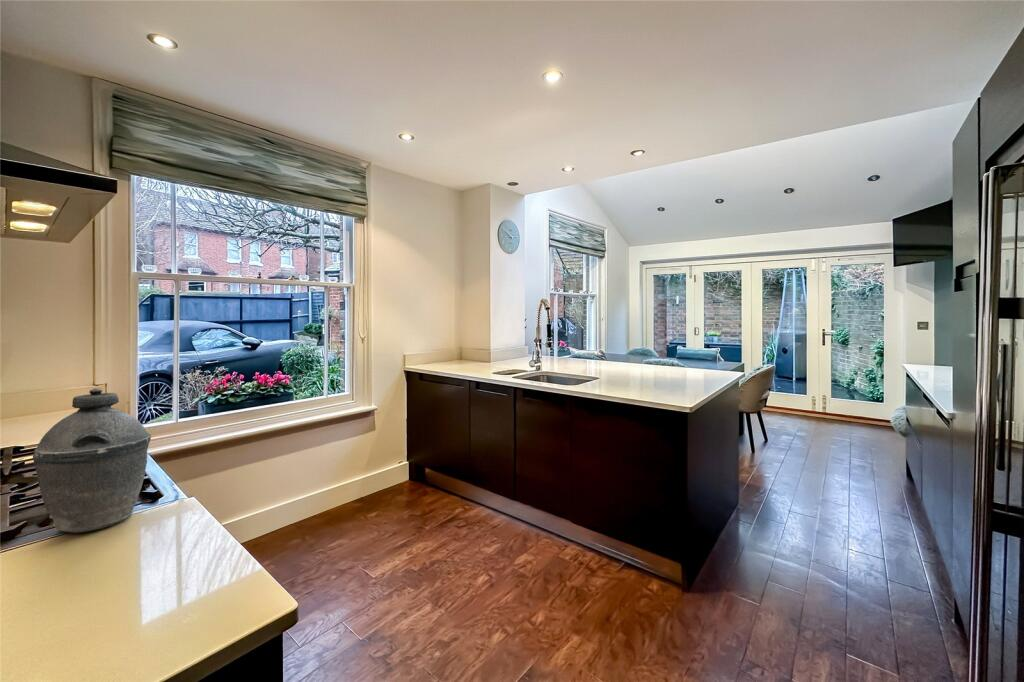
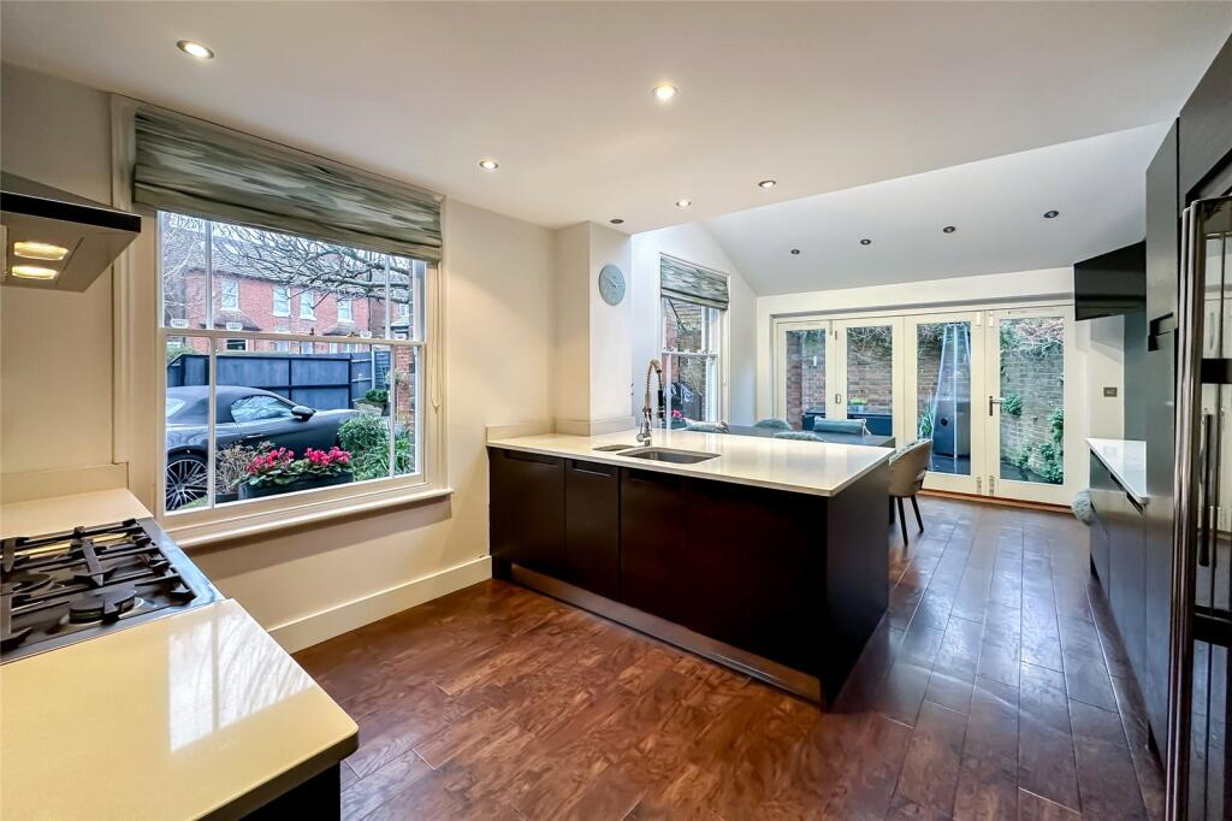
- kettle [32,387,152,534]
